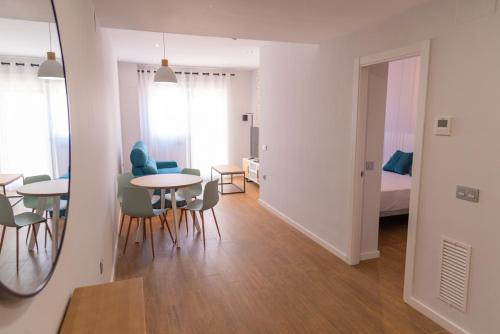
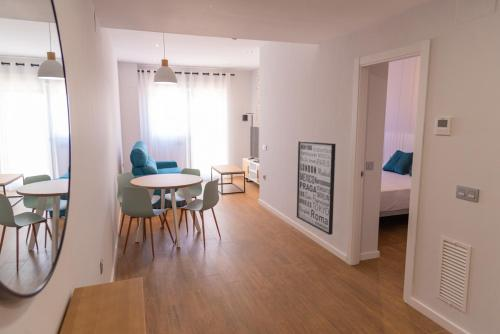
+ wall art [296,140,337,236]
